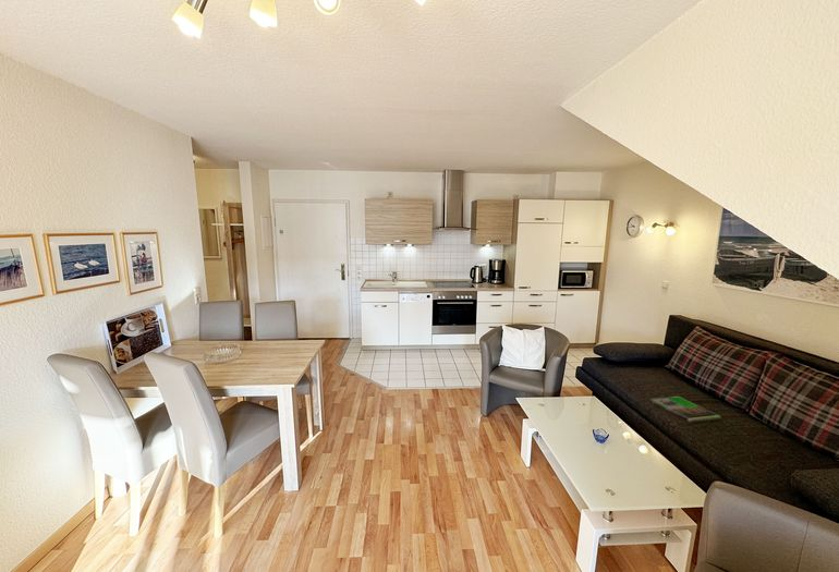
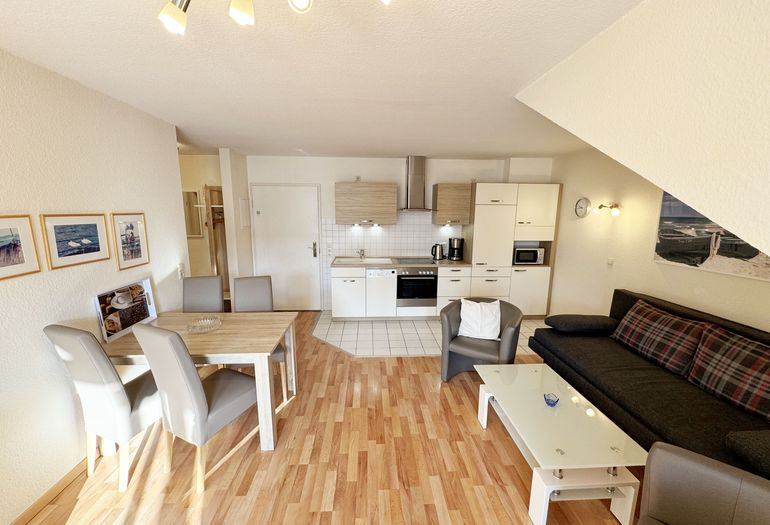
- magazine [649,395,721,423]
